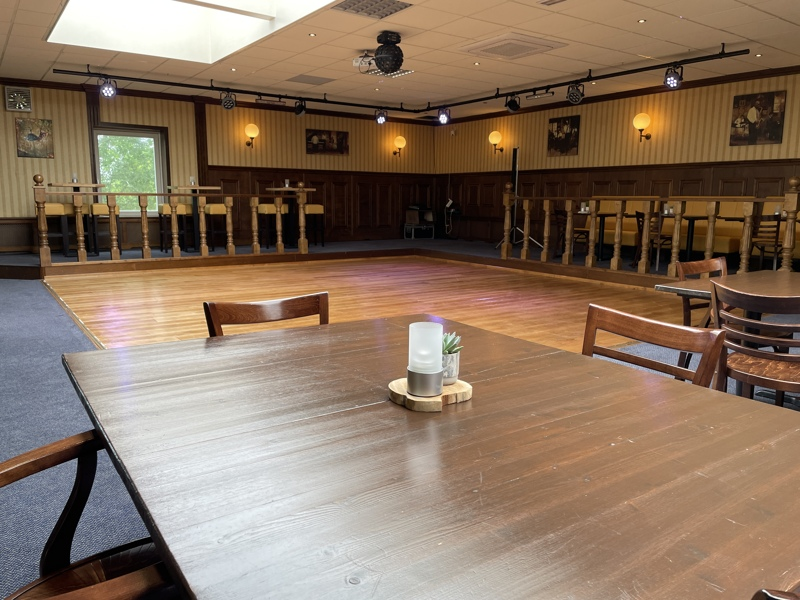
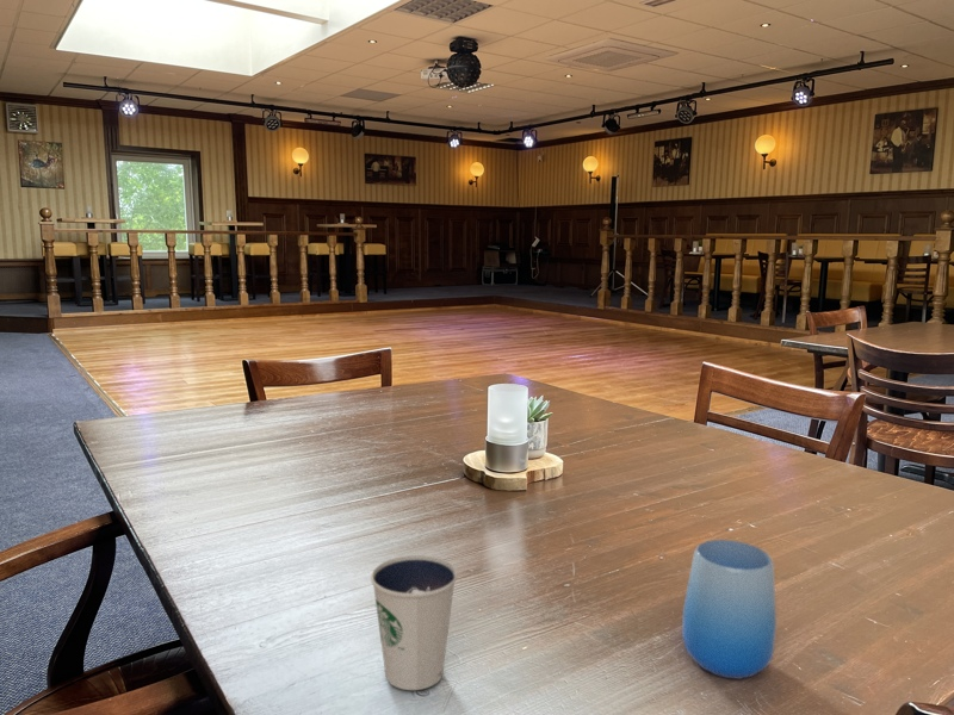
+ dixie cup [370,554,458,691]
+ cup [681,539,778,680]
